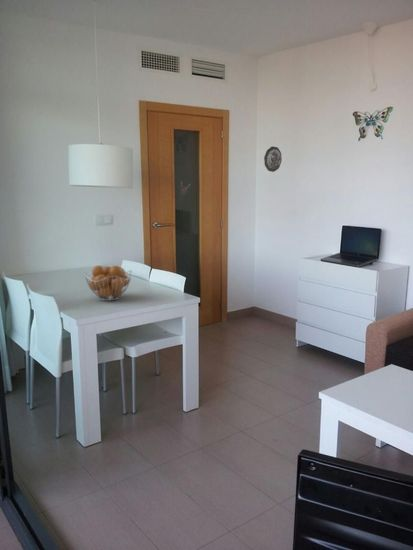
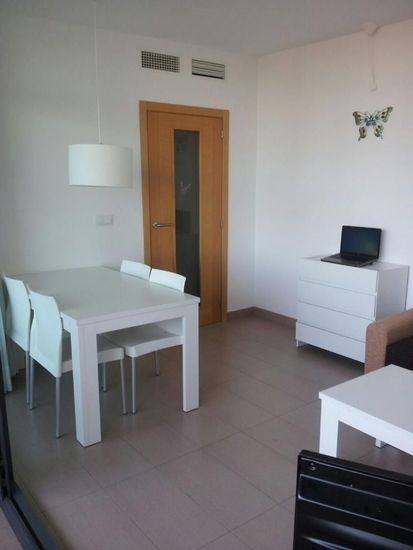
- decorative plate [263,145,283,173]
- fruit basket [84,265,133,302]
